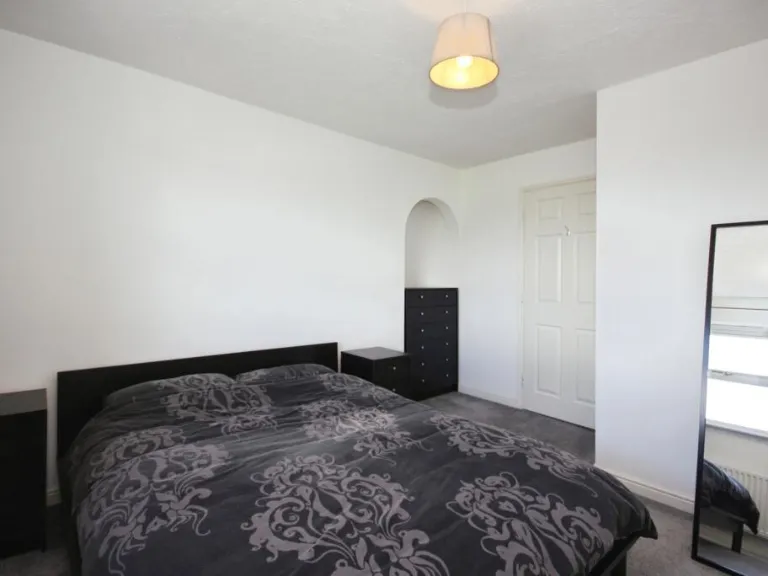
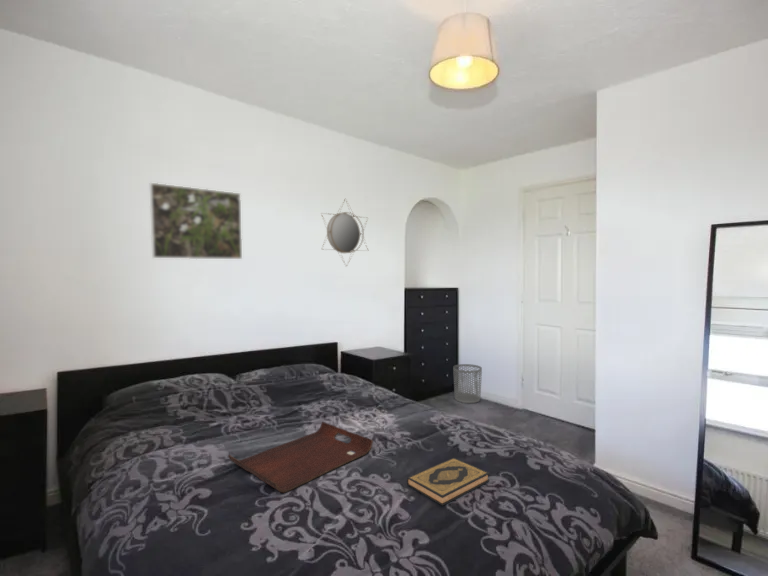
+ waste bin [452,363,483,404]
+ home mirror [320,198,369,268]
+ serving tray [227,421,374,493]
+ hardback book [406,457,490,507]
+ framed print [149,182,243,260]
